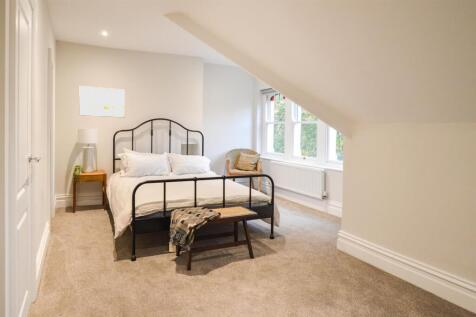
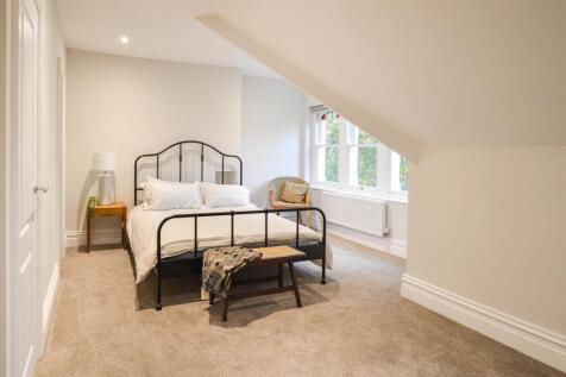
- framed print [78,85,126,118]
